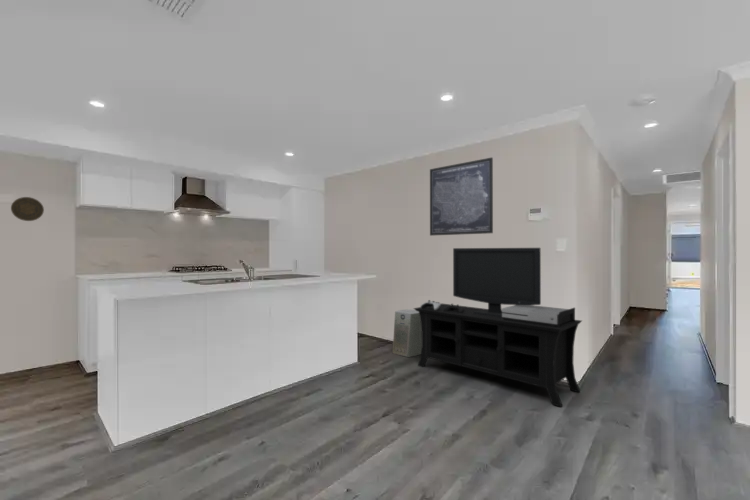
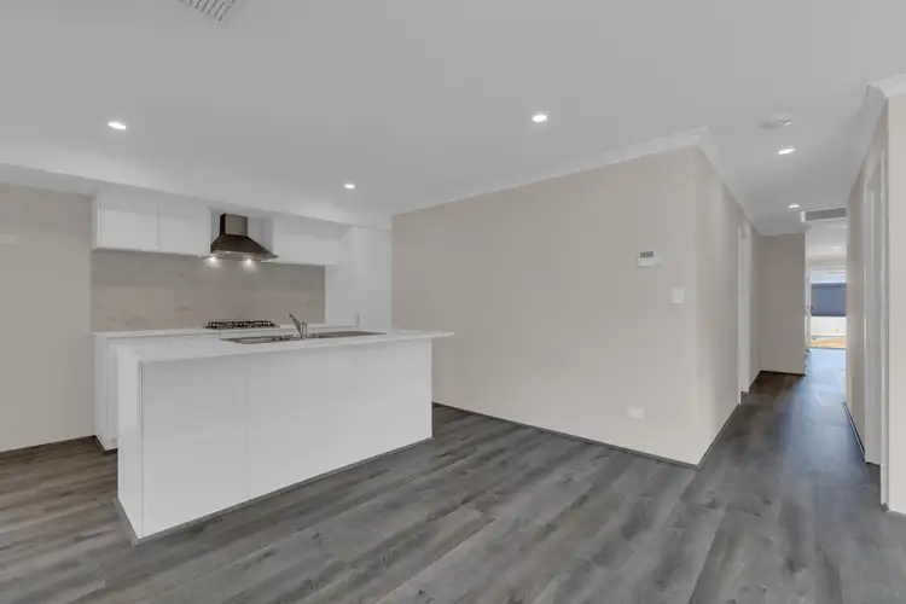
- media console [412,247,583,408]
- wall art [429,156,494,237]
- fan [392,309,422,358]
- decorative plate [10,196,45,222]
